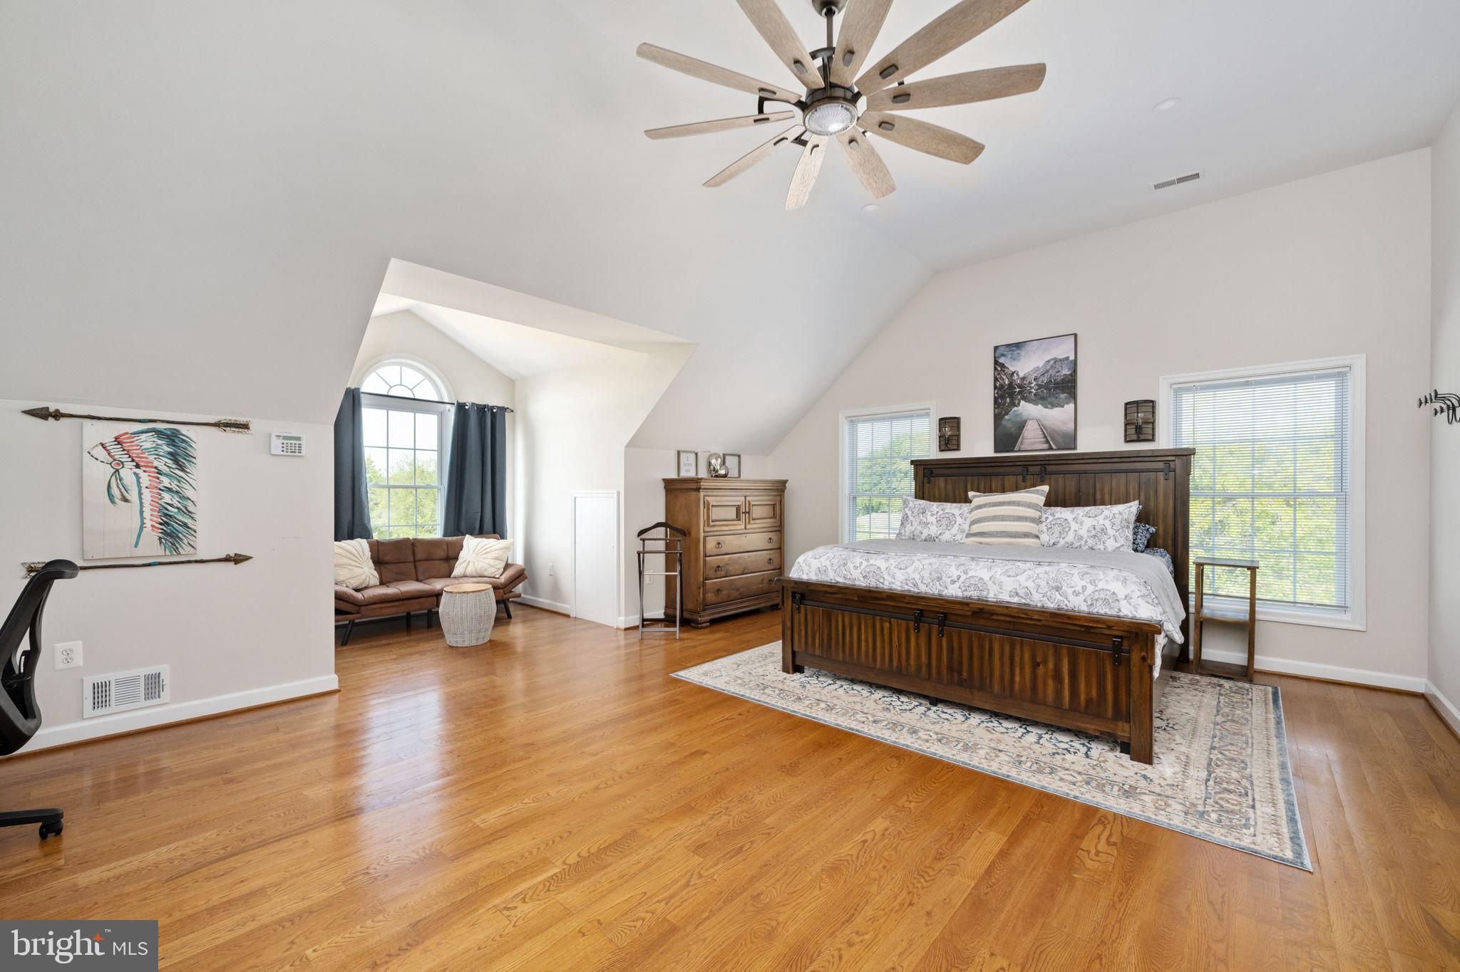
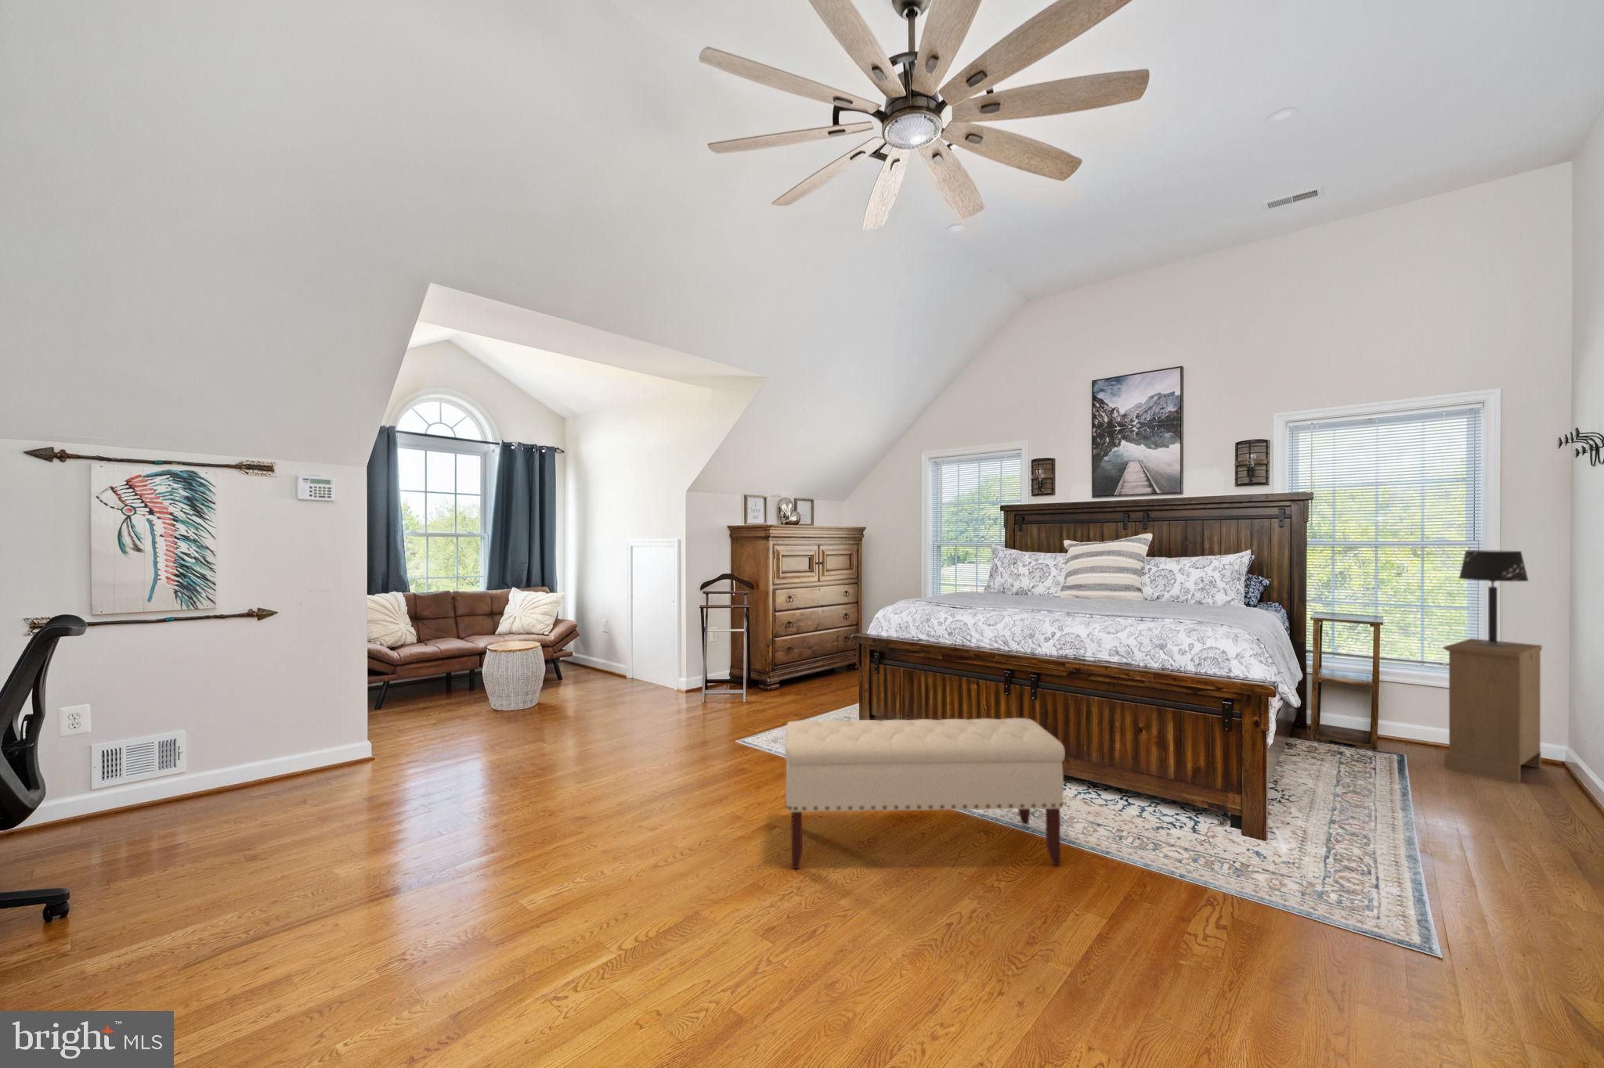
+ table lamp [1457,549,1530,646]
+ bench [784,718,1066,869]
+ cabinet [1442,638,1543,784]
